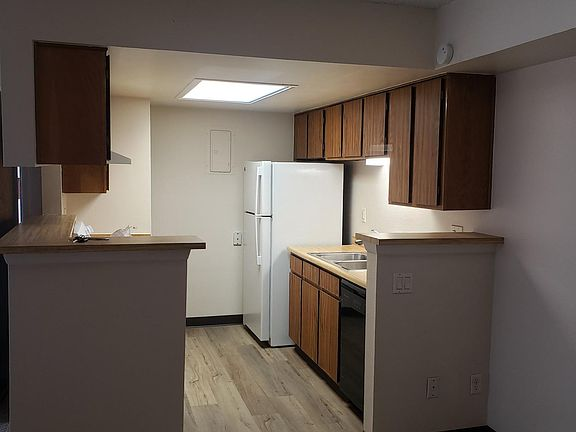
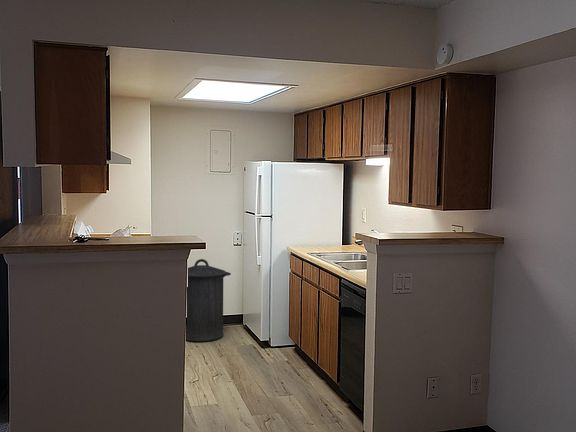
+ trash can [185,258,232,342]
